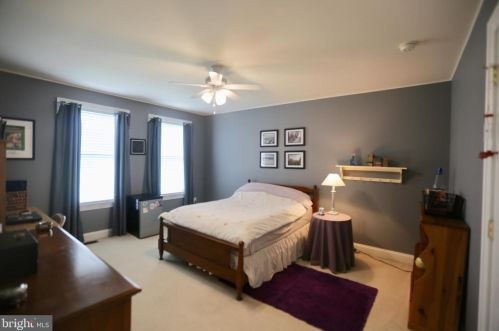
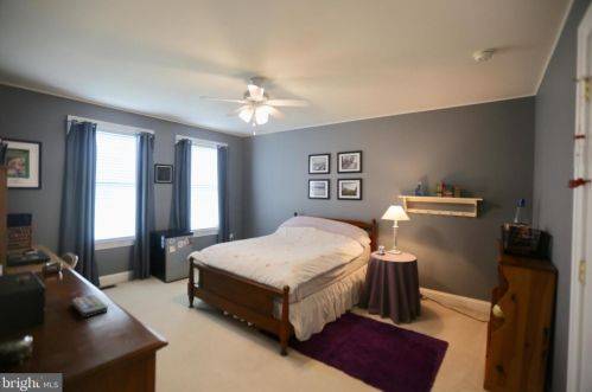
+ remote control [71,294,109,319]
